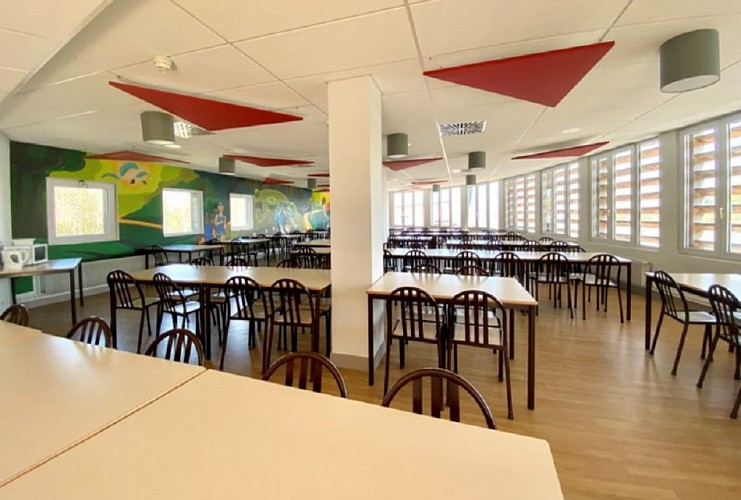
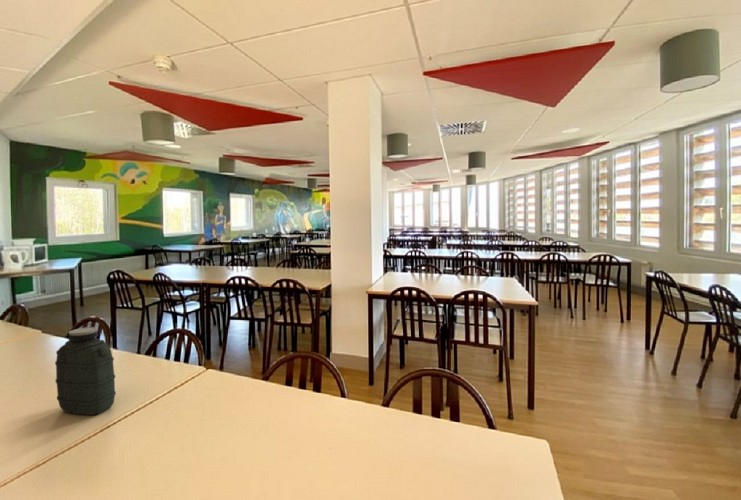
+ water jug [54,326,117,416]
